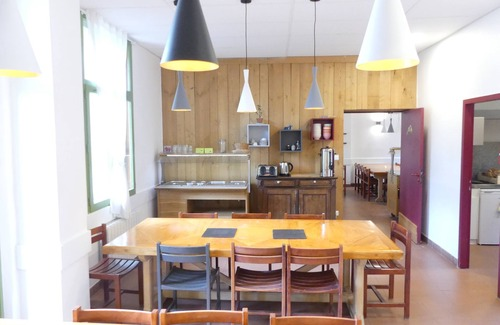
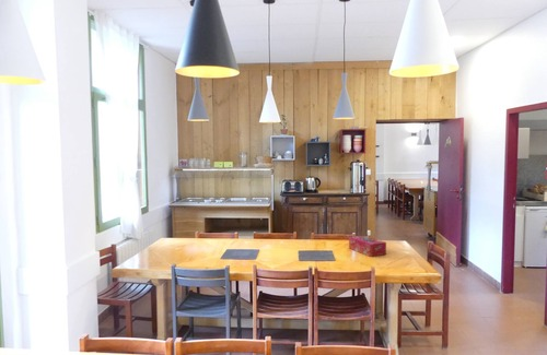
+ tissue box [348,235,387,258]
